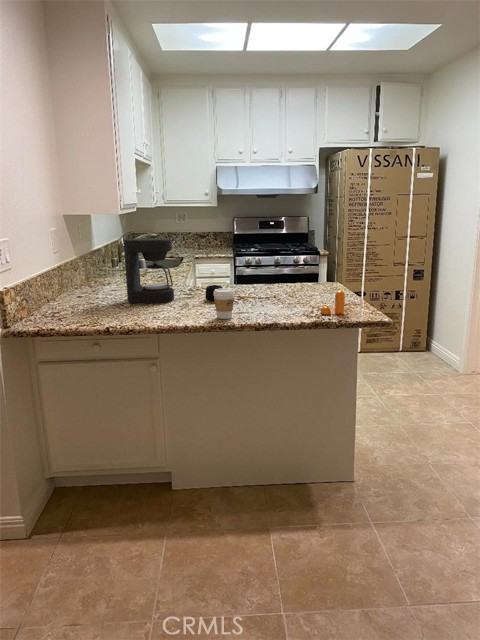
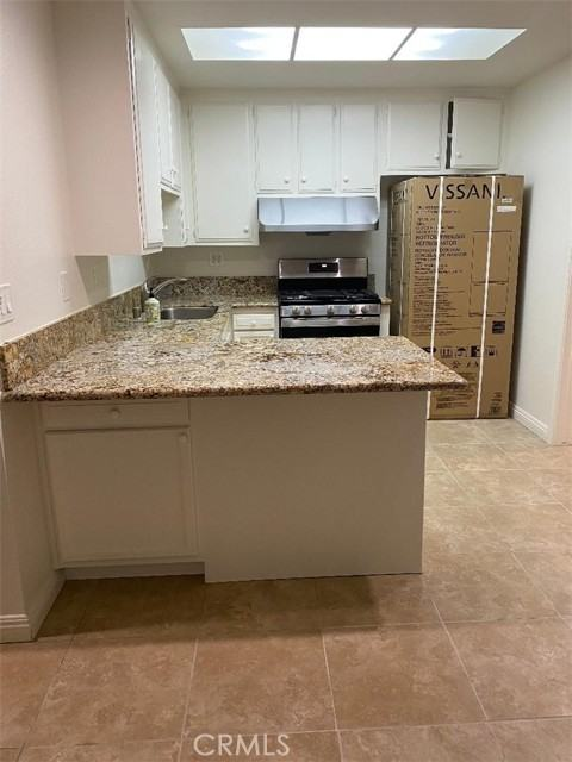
- coffee maker [123,237,175,305]
- pepper shaker [320,290,346,315]
- mug [204,284,223,302]
- coffee cup [213,287,235,320]
